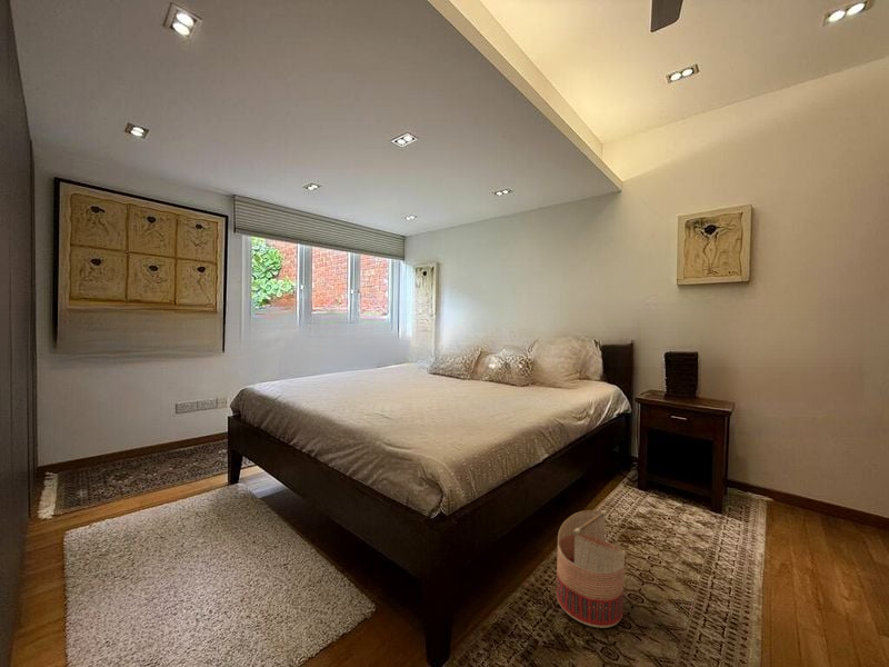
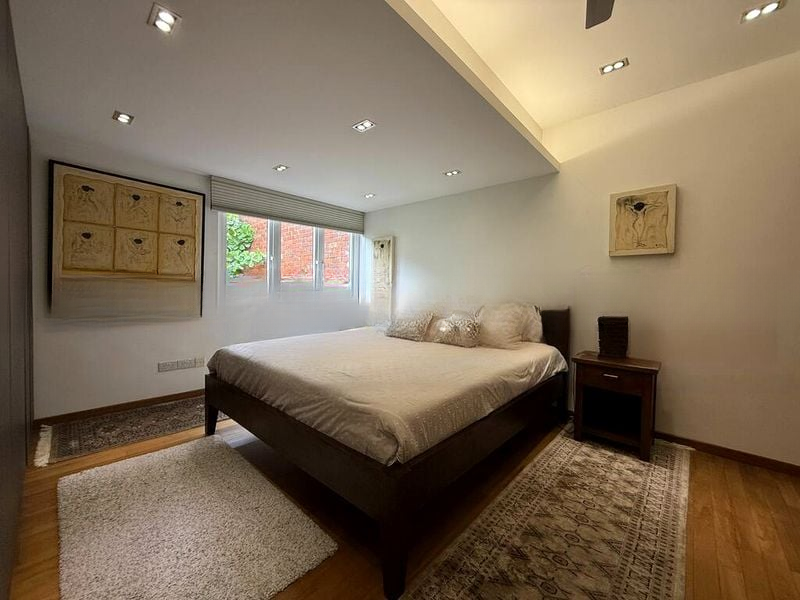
- basket [556,509,626,629]
